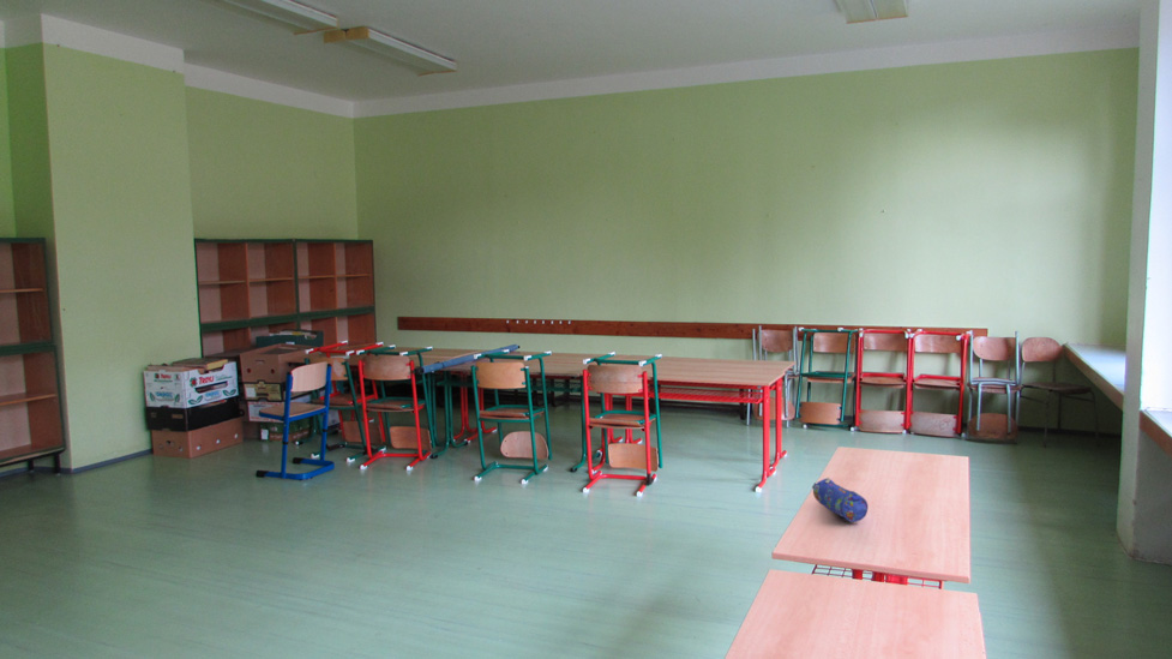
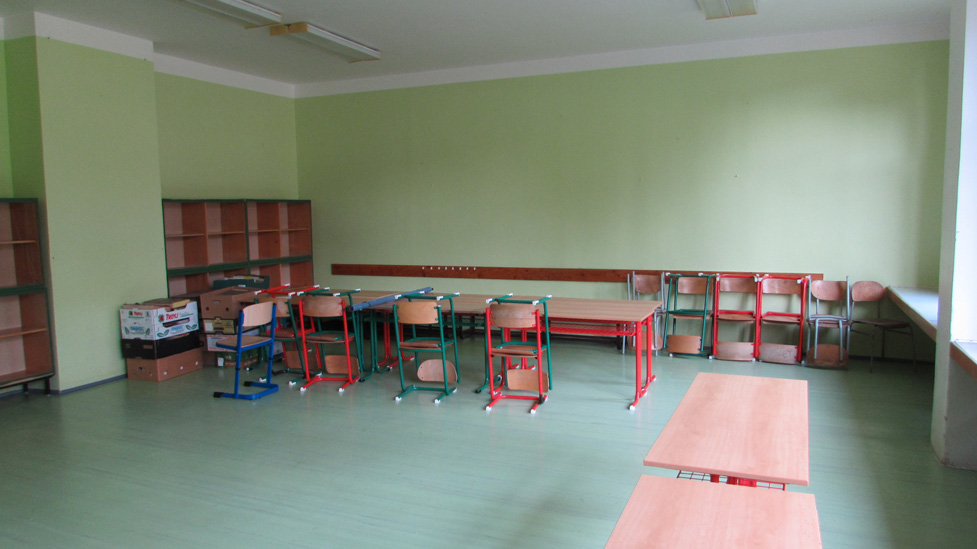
- pencil case [811,477,870,523]
